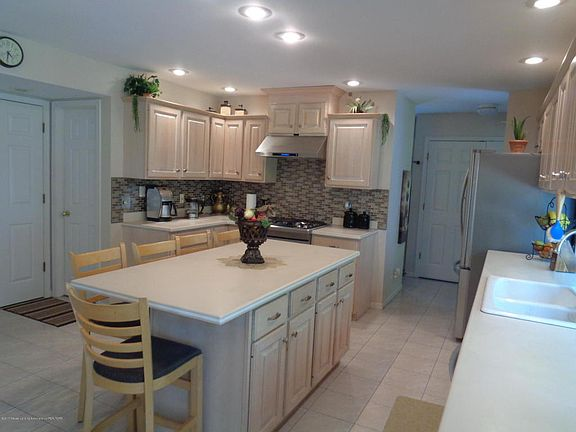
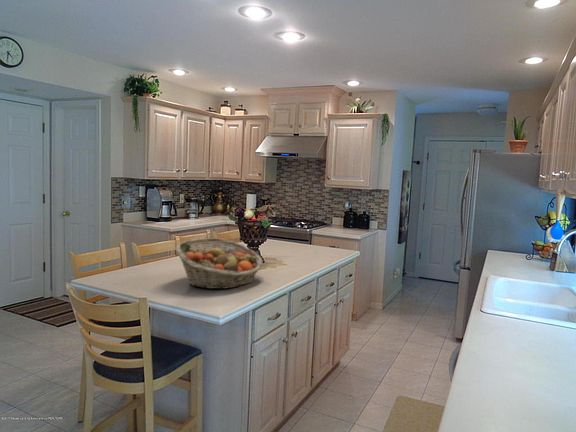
+ fruit basket [174,237,264,290]
